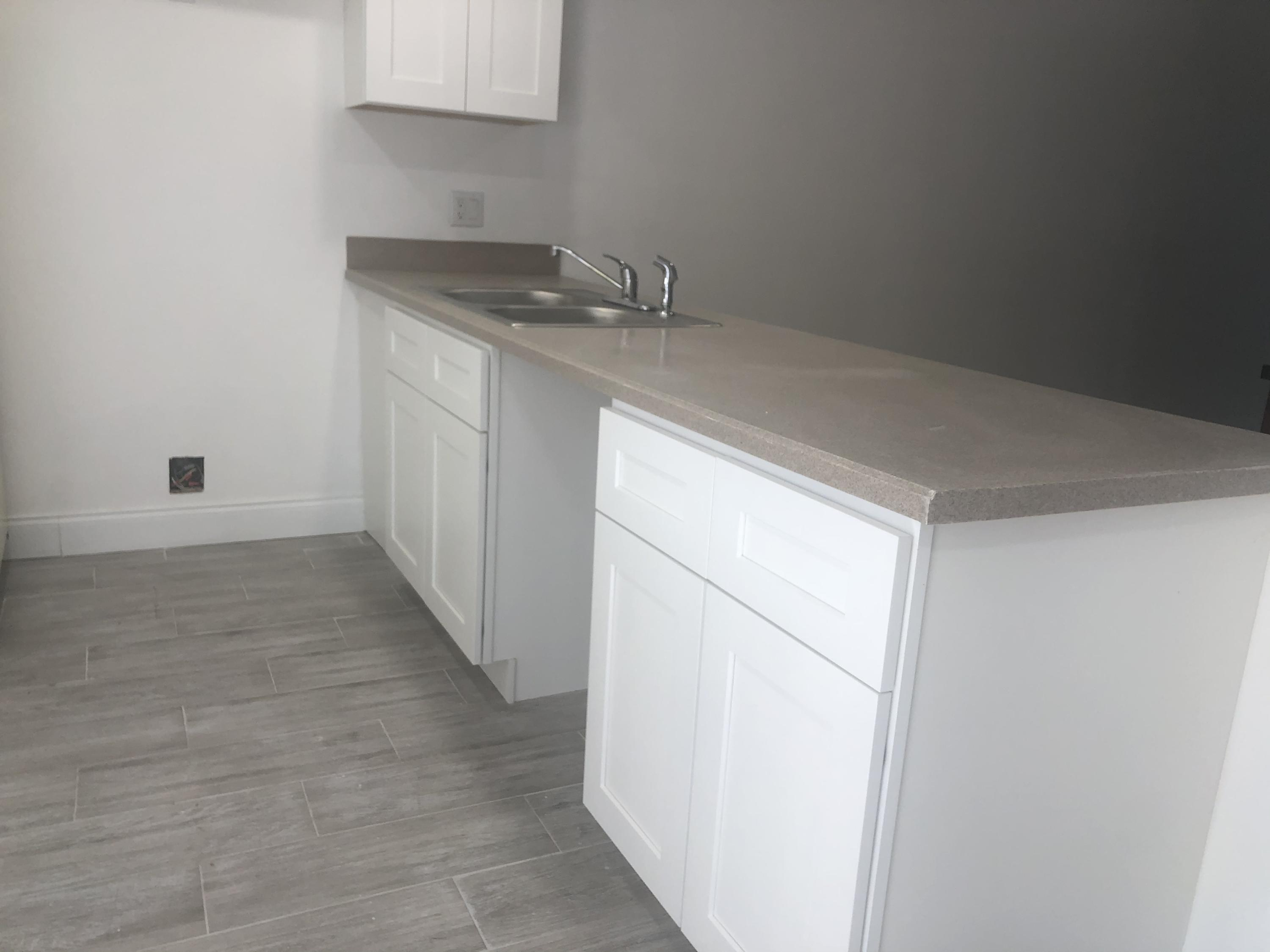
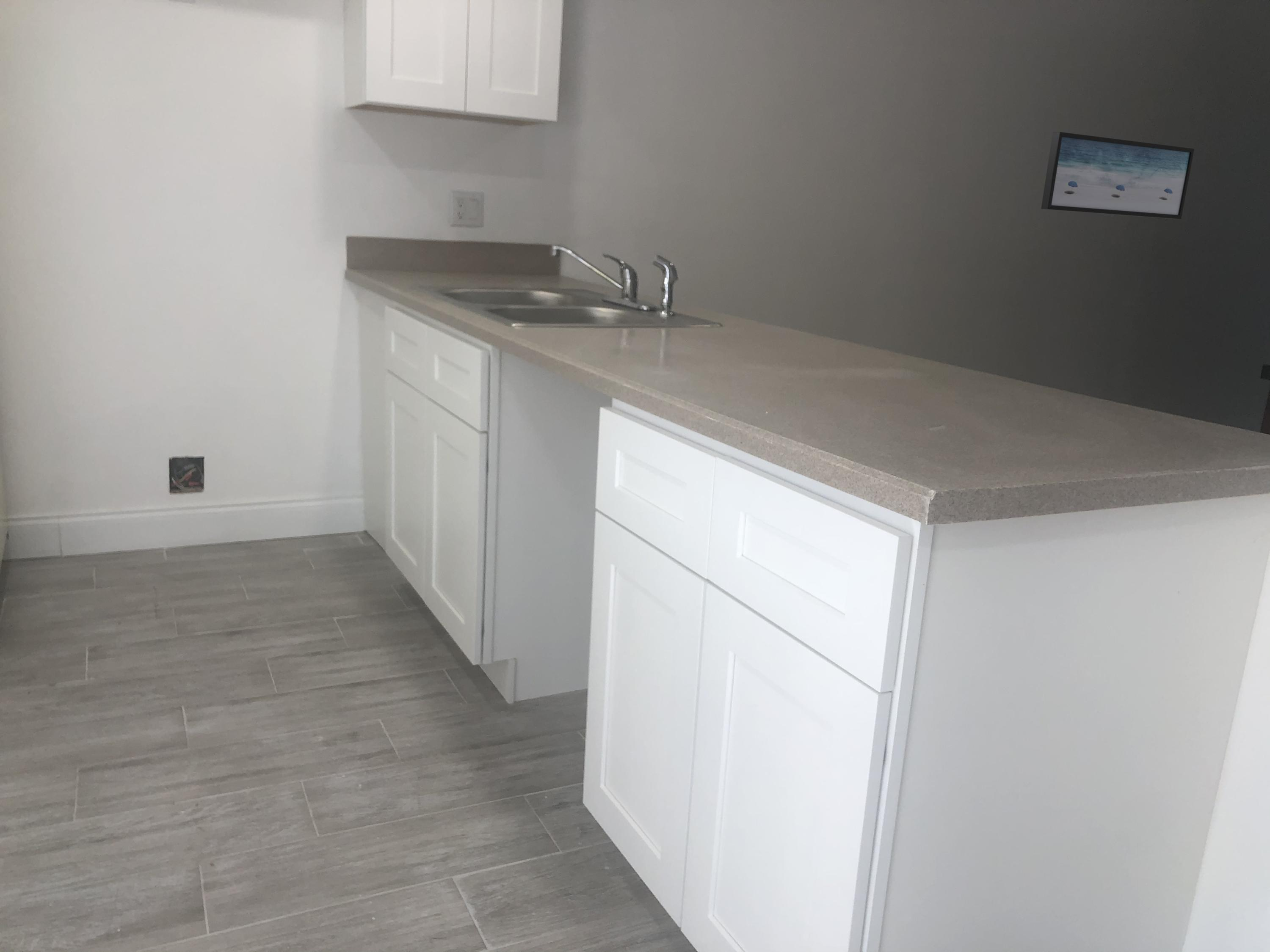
+ wall art [1041,132,1195,220]
